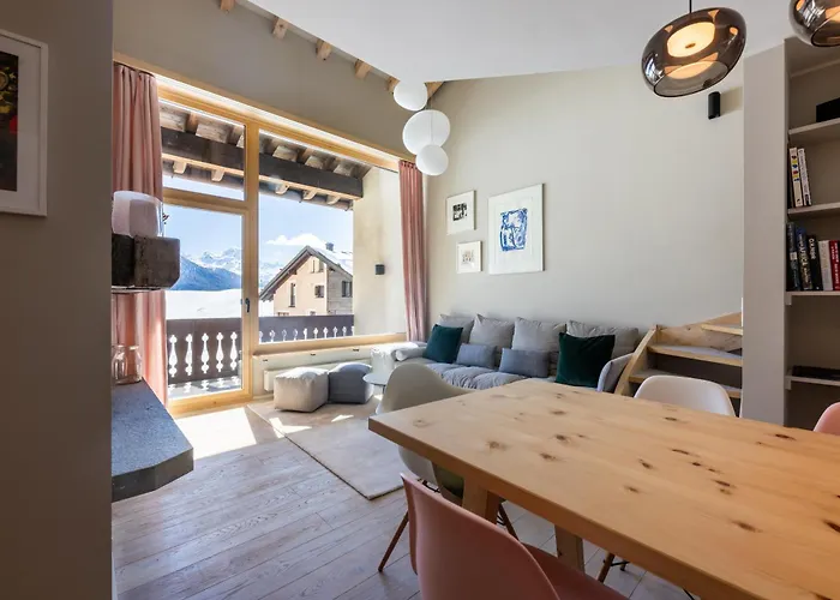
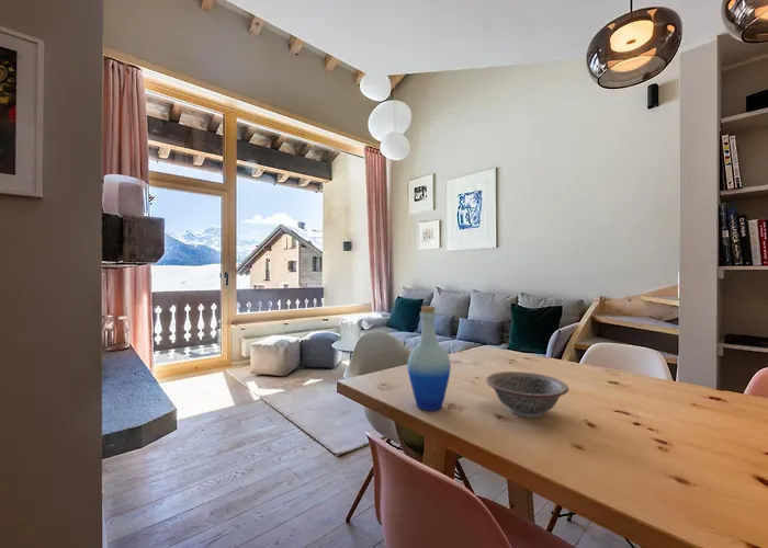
+ decorative bowl [485,370,569,419]
+ bottle [406,305,452,412]
